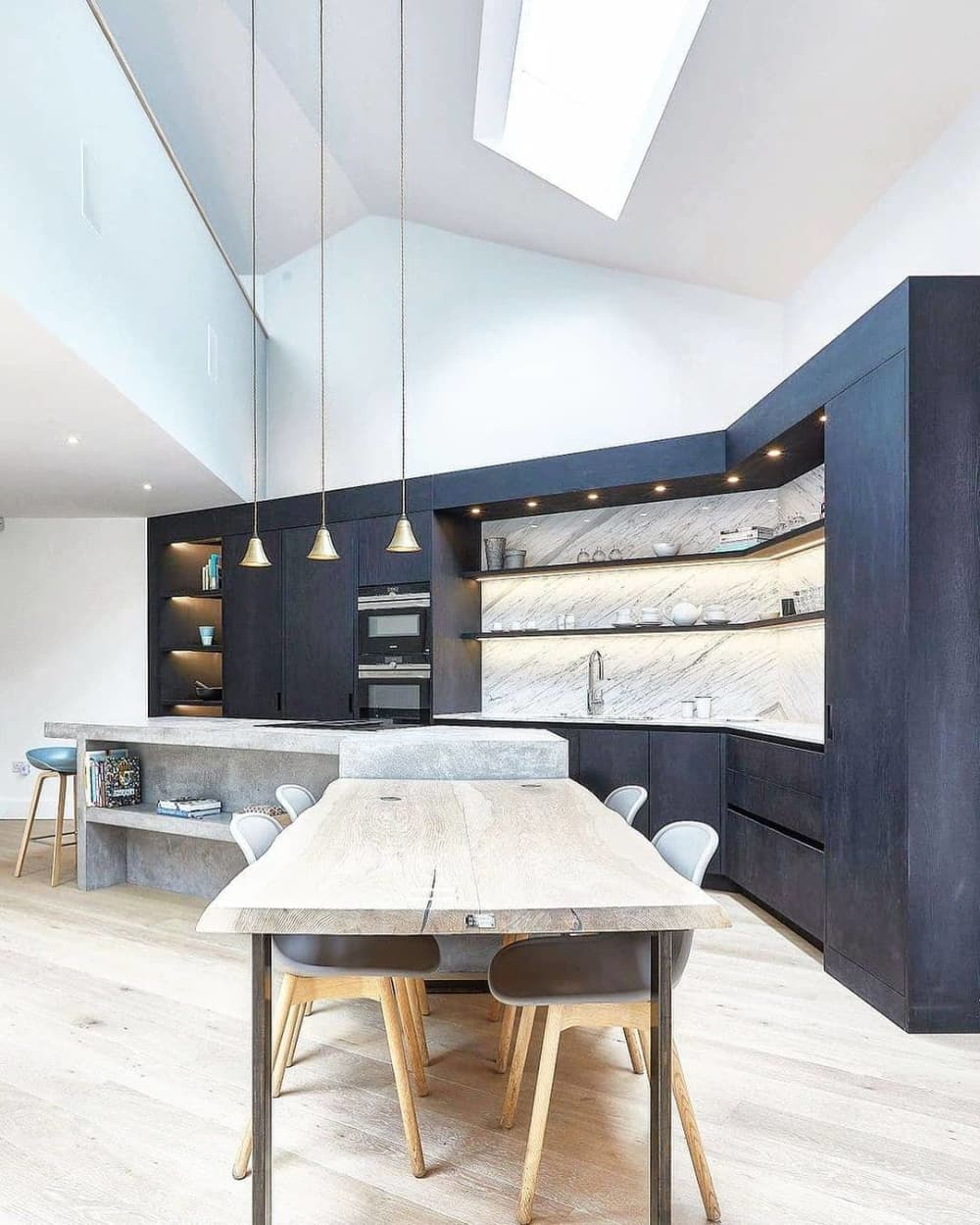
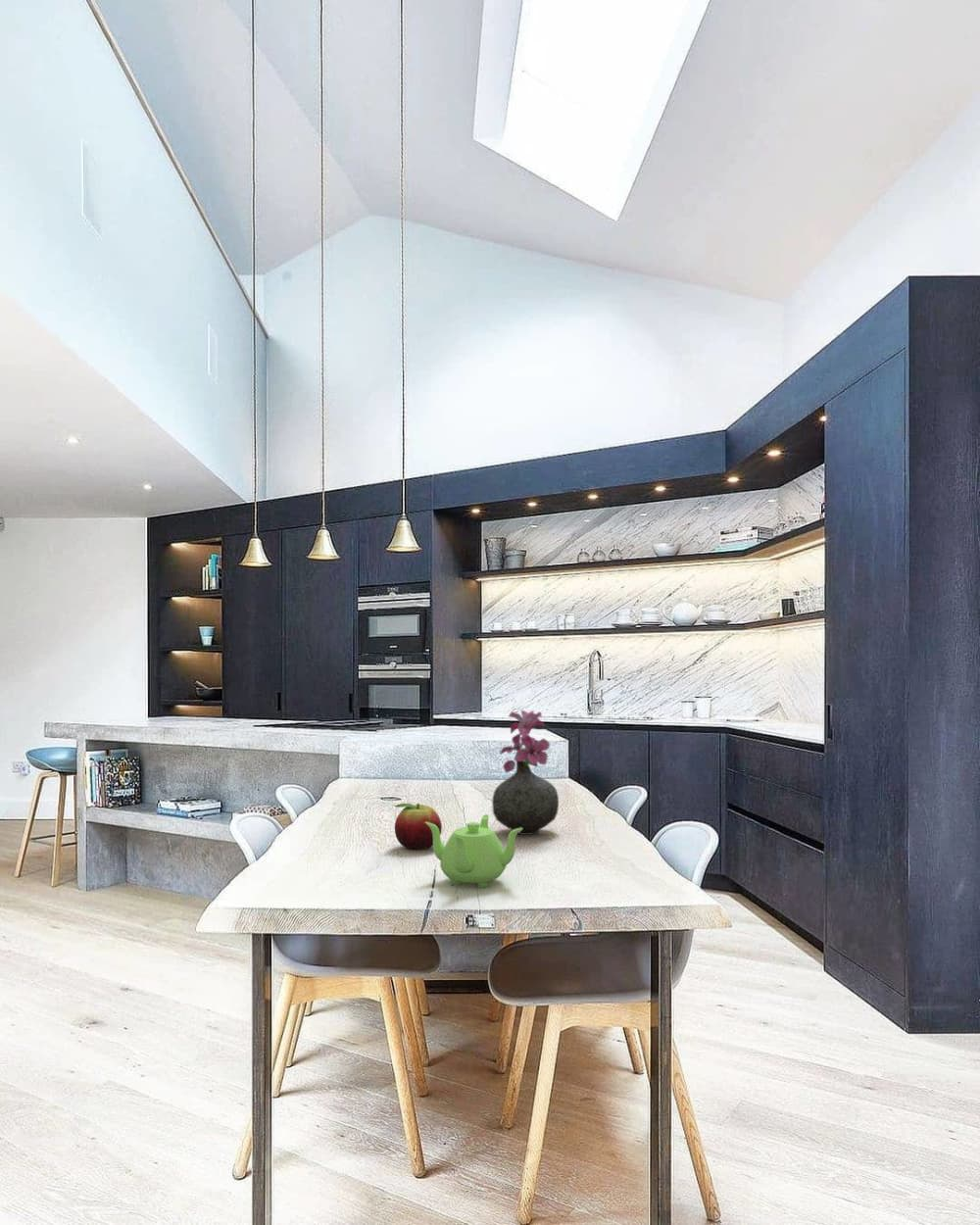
+ vase [491,710,560,836]
+ teapot [425,813,522,889]
+ fruit [394,803,443,851]
